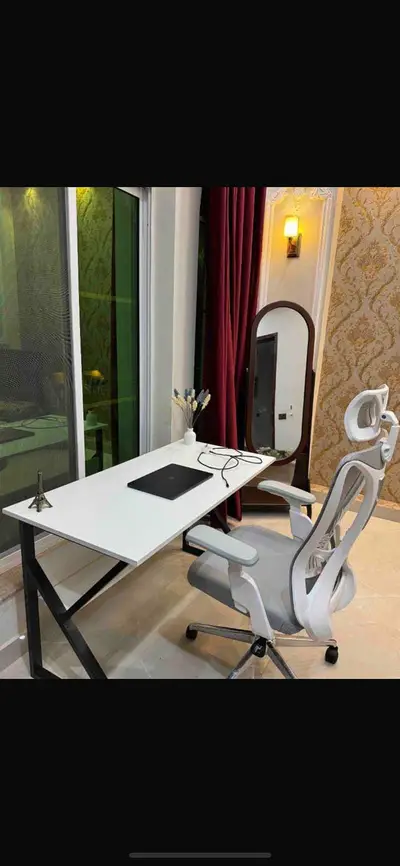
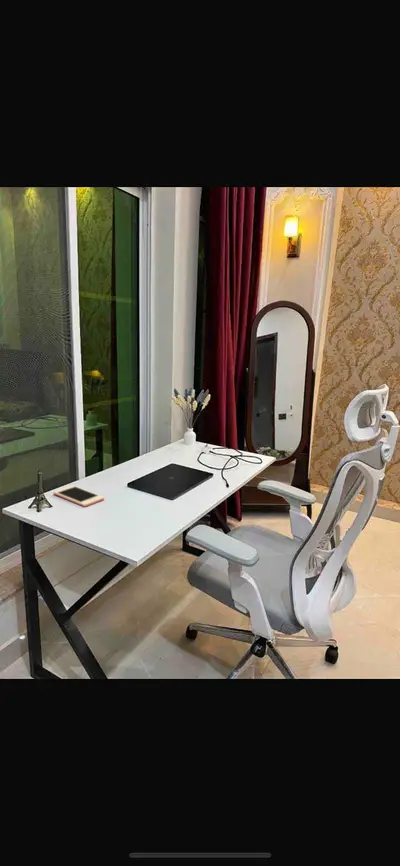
+ cell phone [52,484,105,508]
